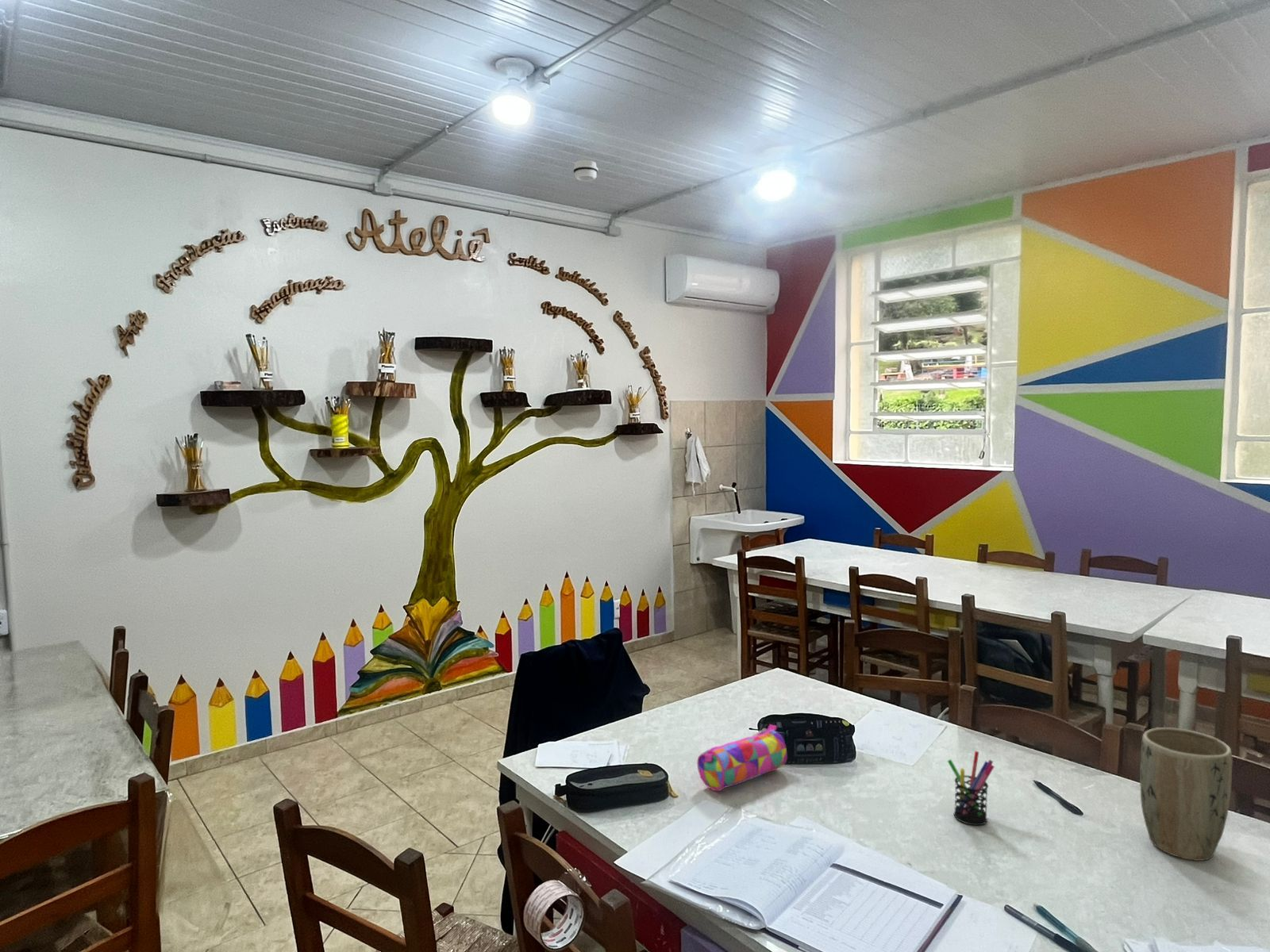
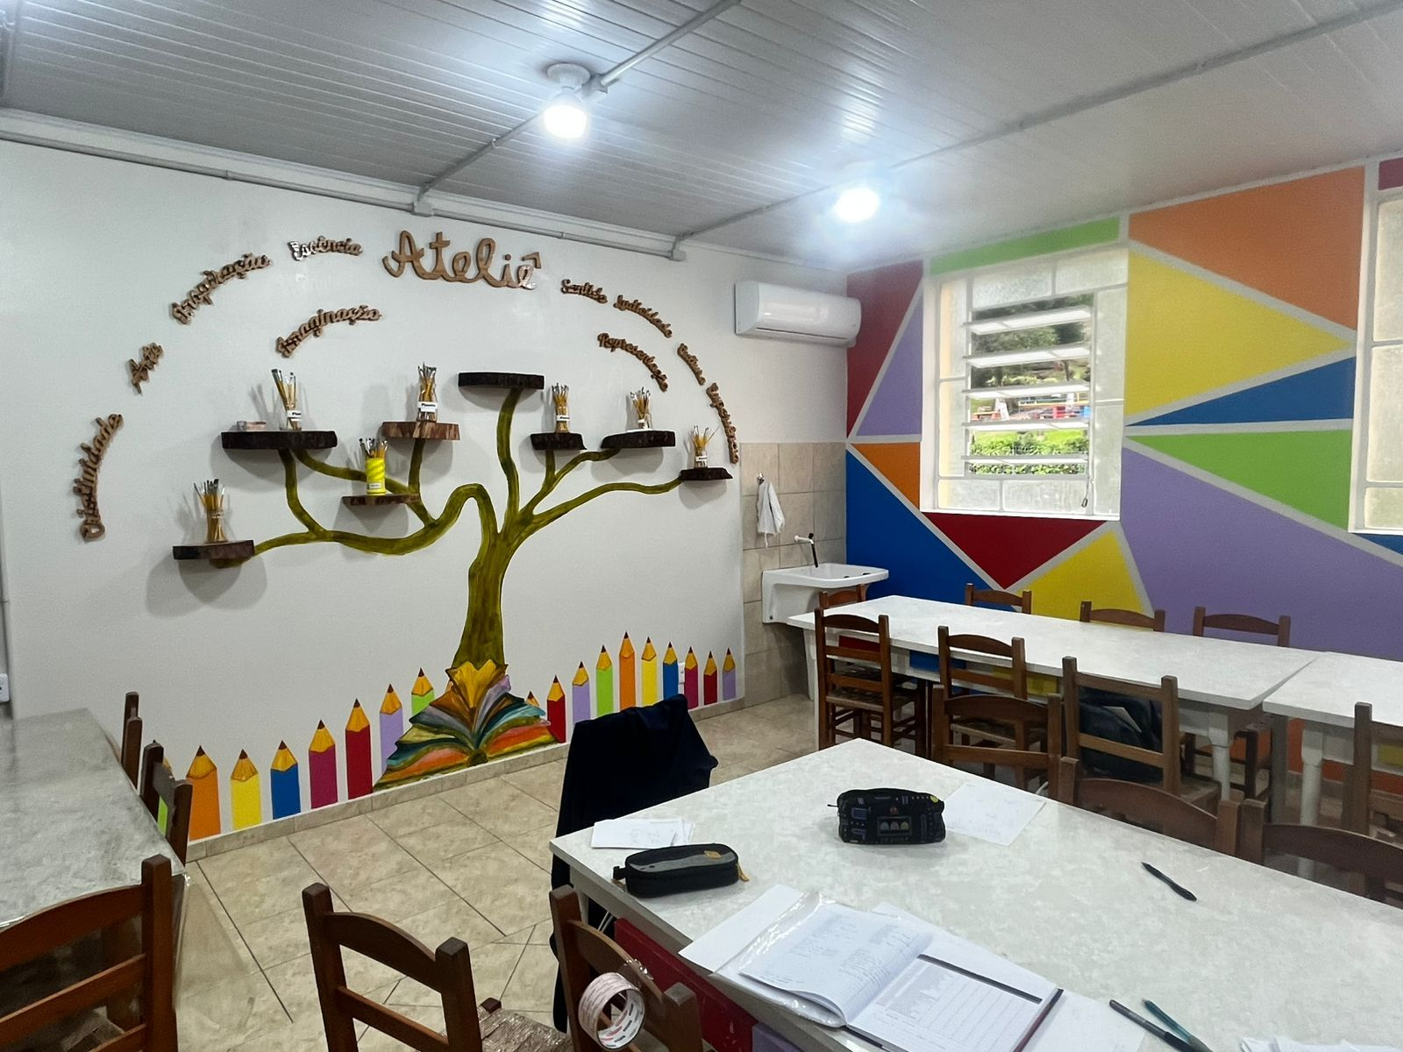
- pen holder [947,750,995,826]
- plant pot [1139,727,1233,862]
- smoke detector [572,159,598,182]
- pencil case [696,724,788,793]
